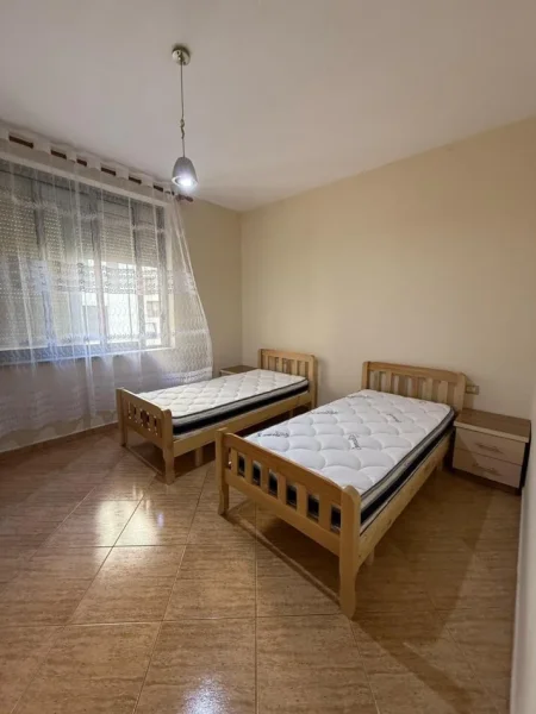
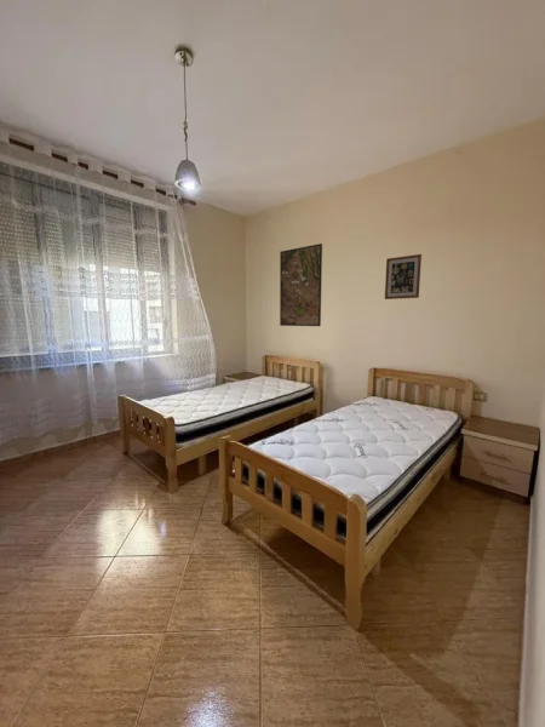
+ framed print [279,242,323,327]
+ wall art [384,253,423,300]
